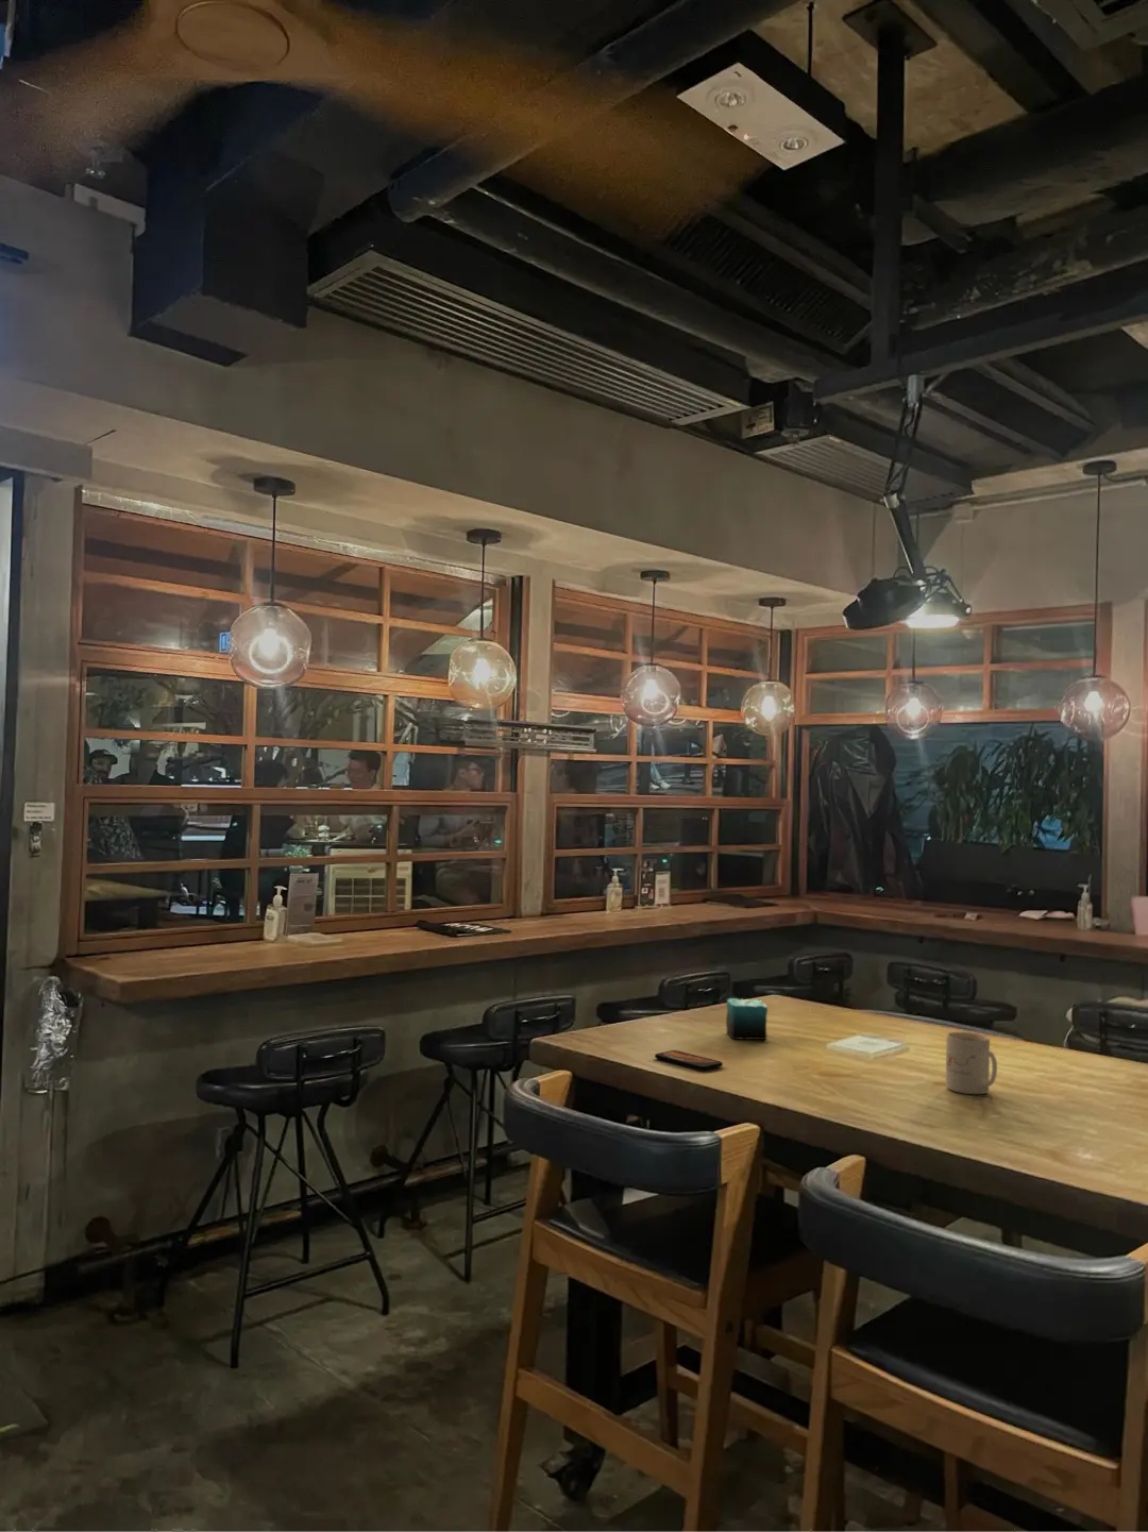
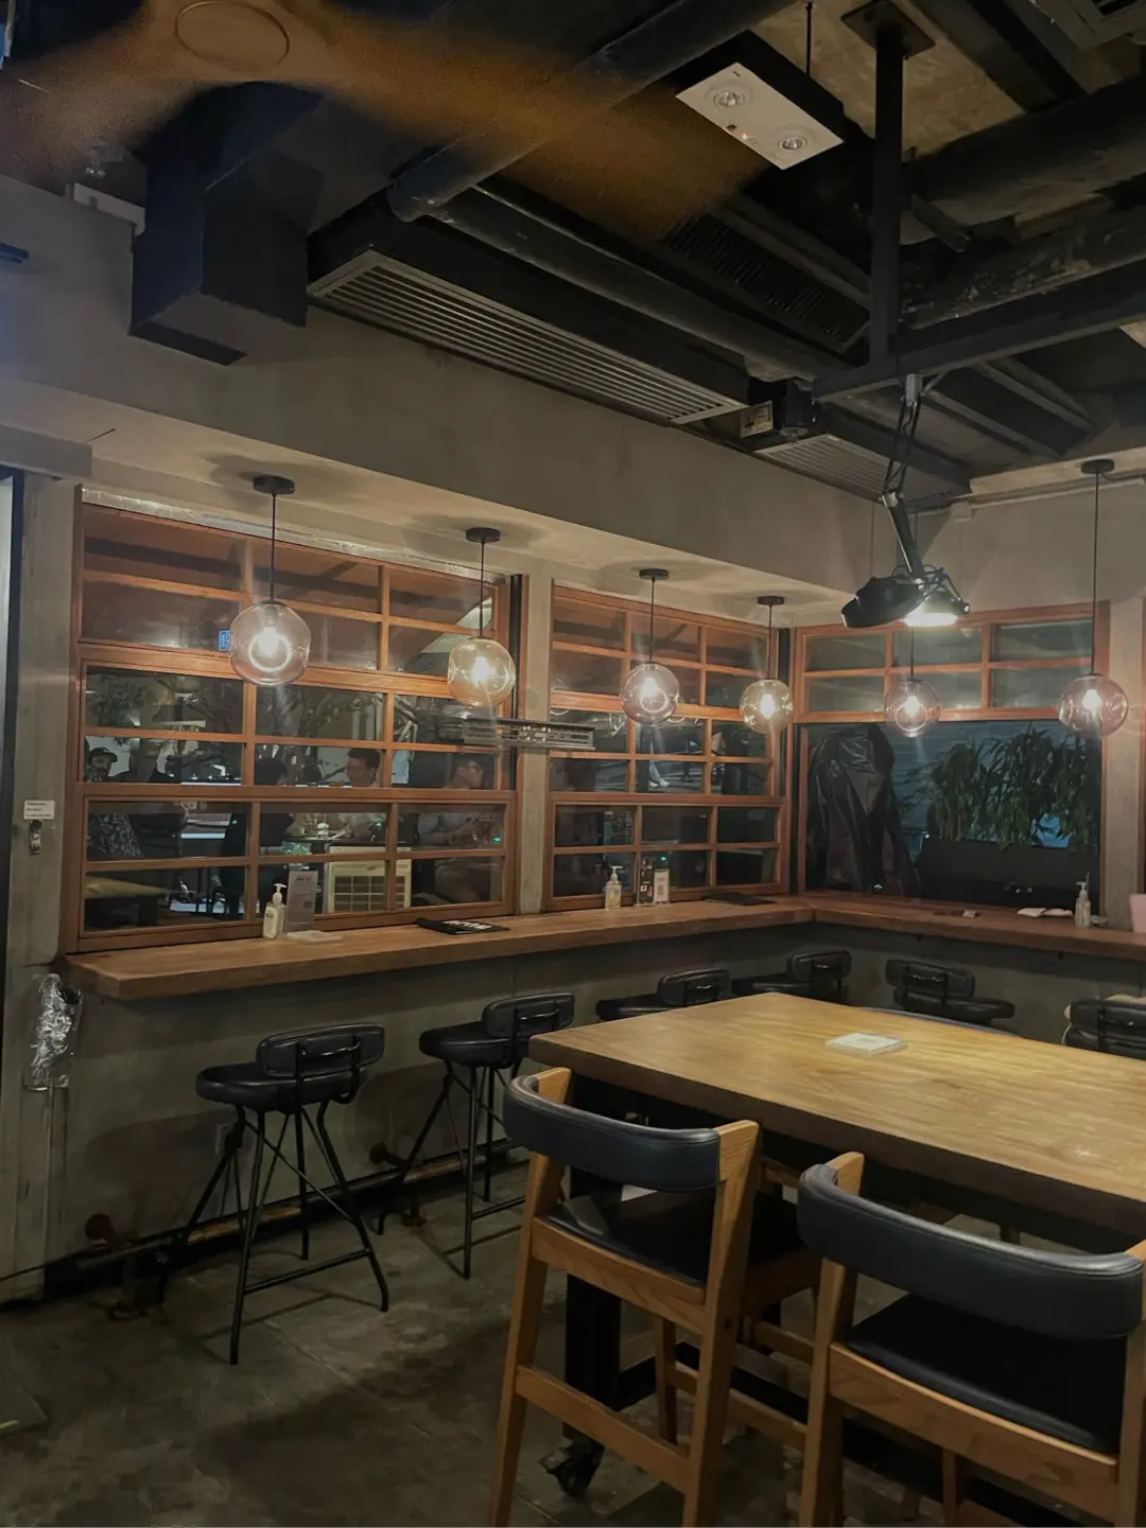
- mug [945,1031,998,1095]
- candle [725,990,768,1041]
- smartphone [654,1049,724,1071]
